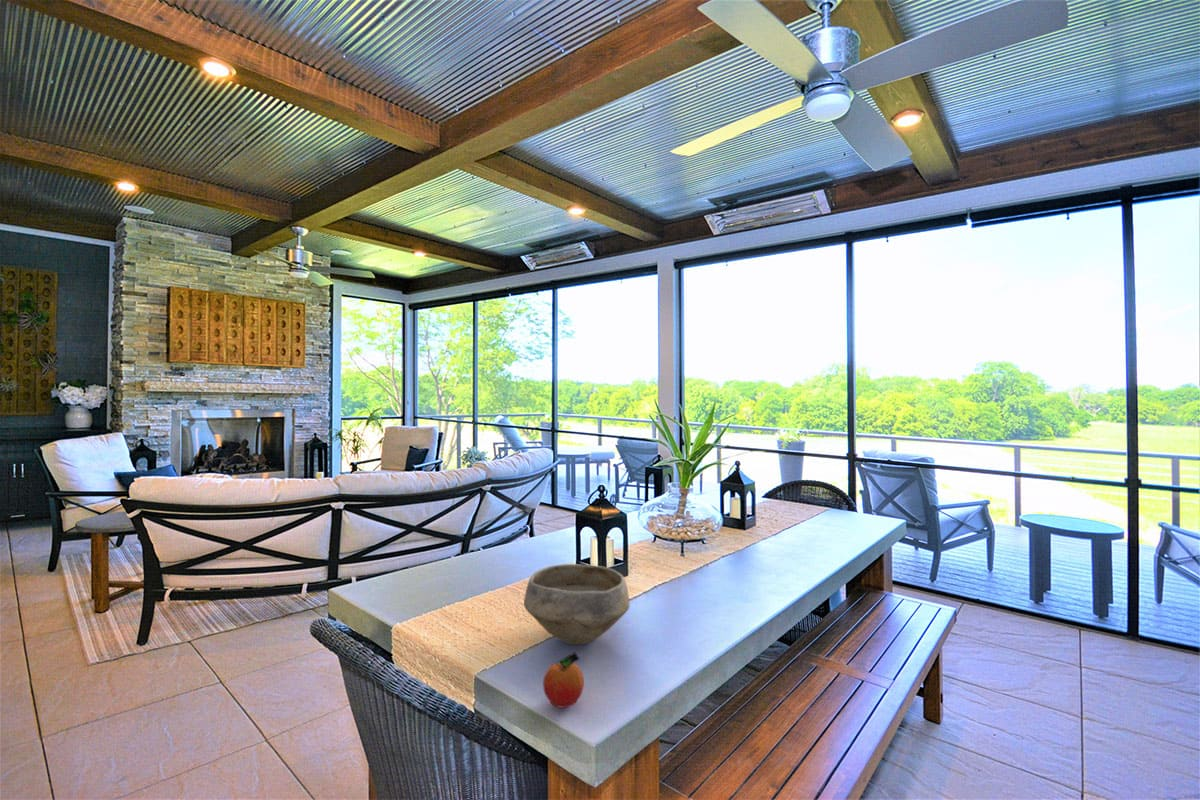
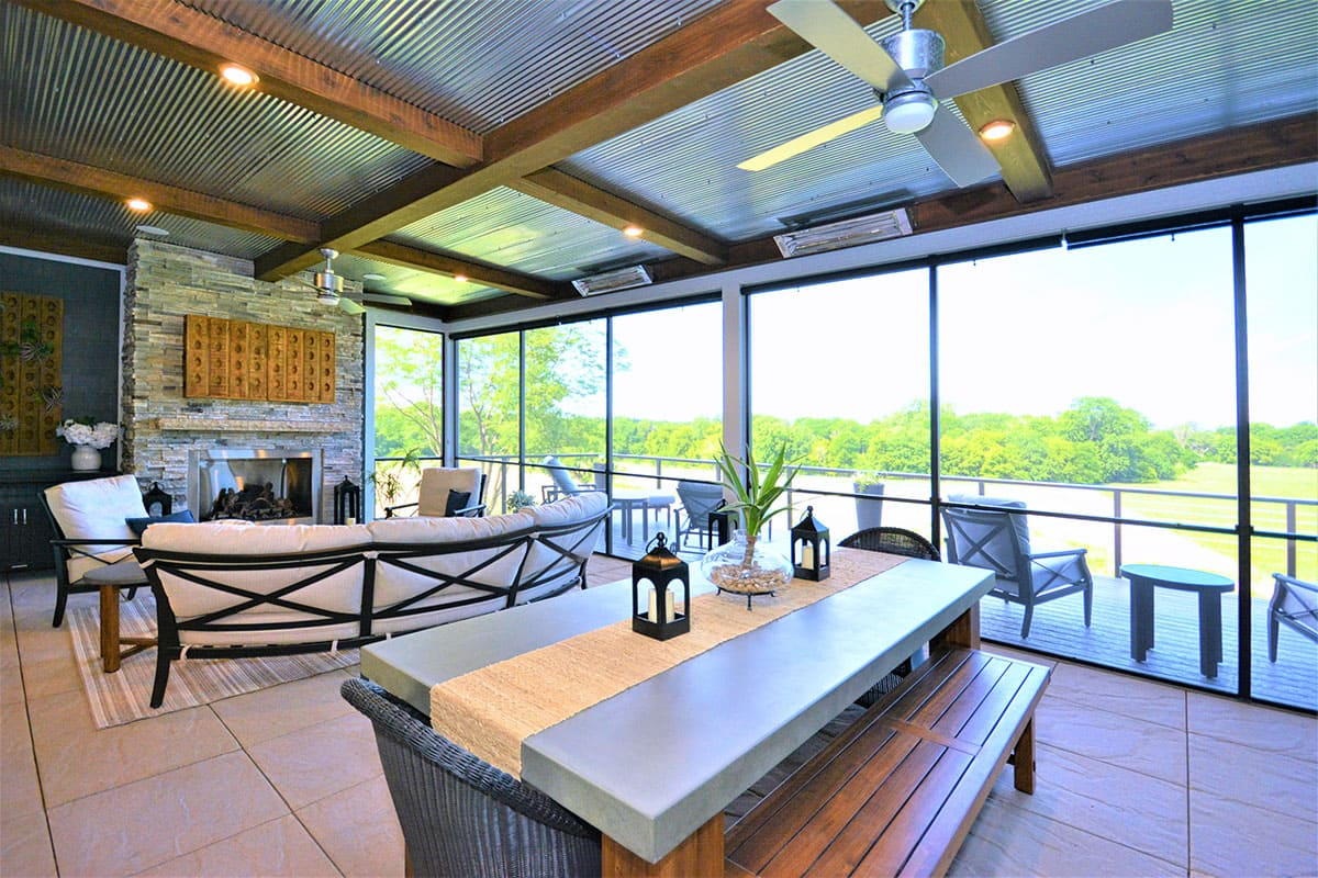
- fruit [542,651,585,709]
- bowl [523,563,630,645]
